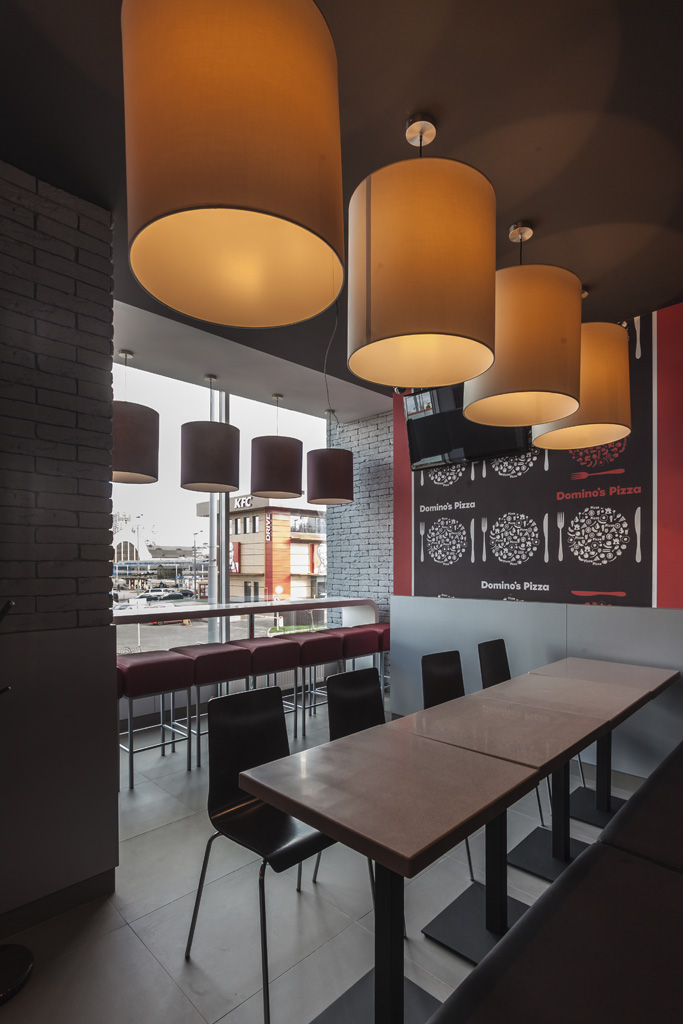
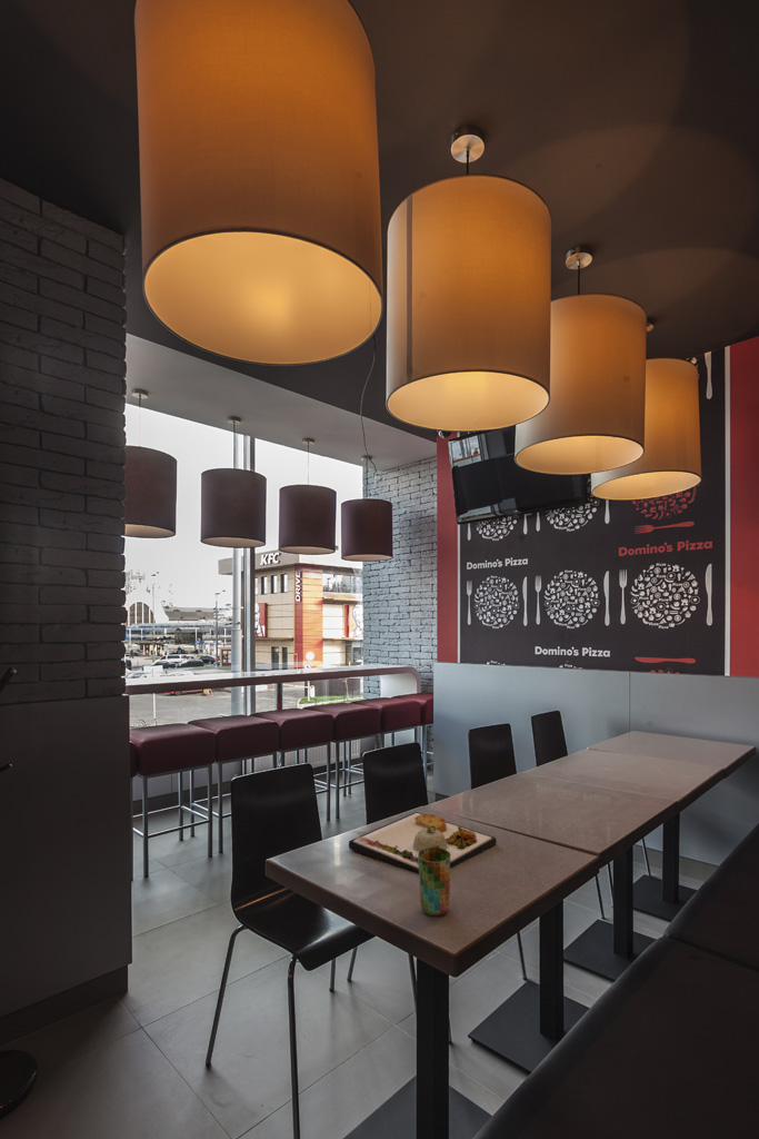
+ cup [418,848,451,918]
+ dinner plate [348,811,498,875]
